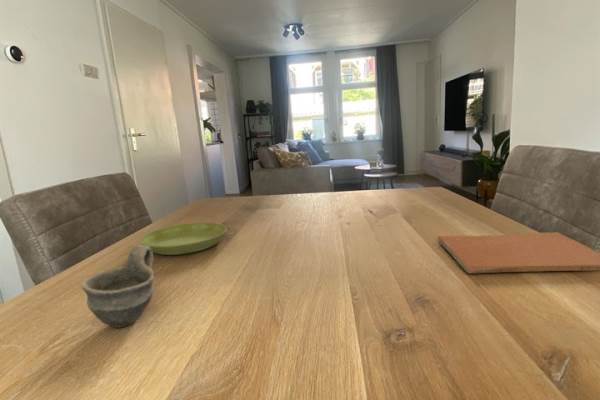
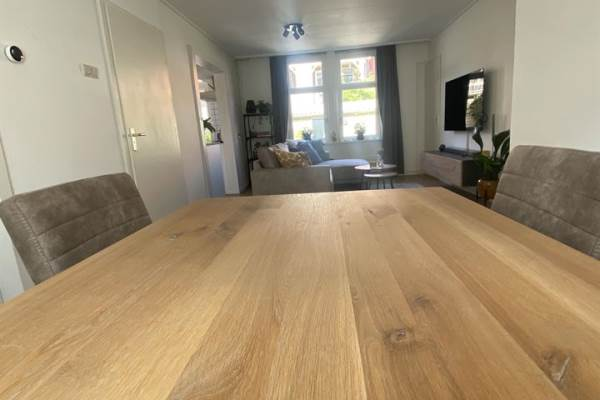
- book [437,231,600,274]
- cup [80,244,155,329]
- saucer [139,222,228,256]
